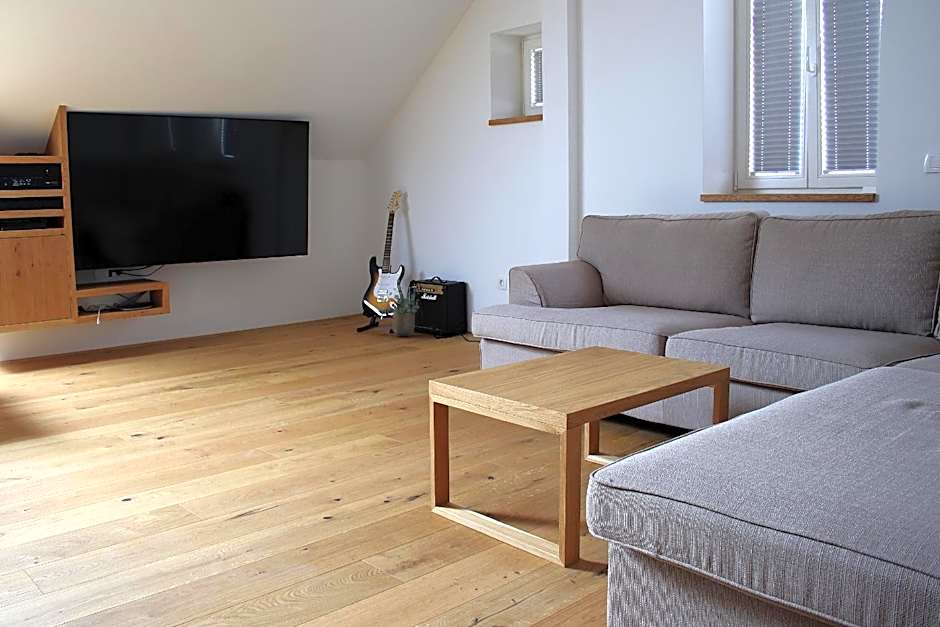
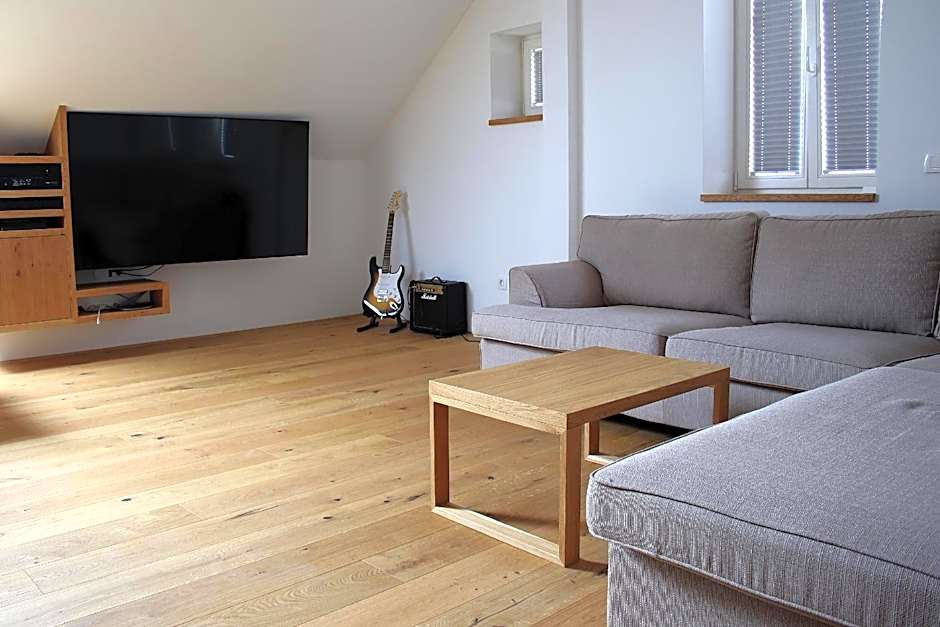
- potted plant [391,278,420,337]
